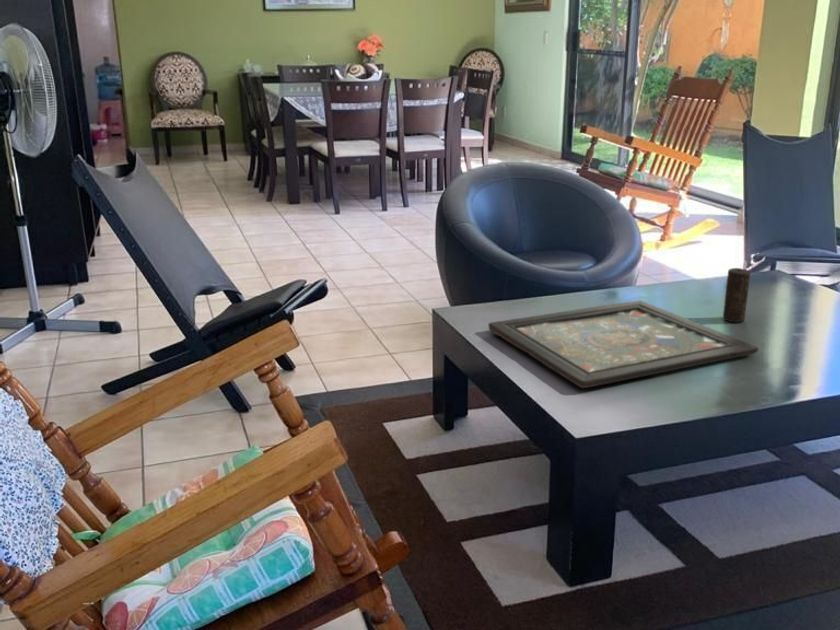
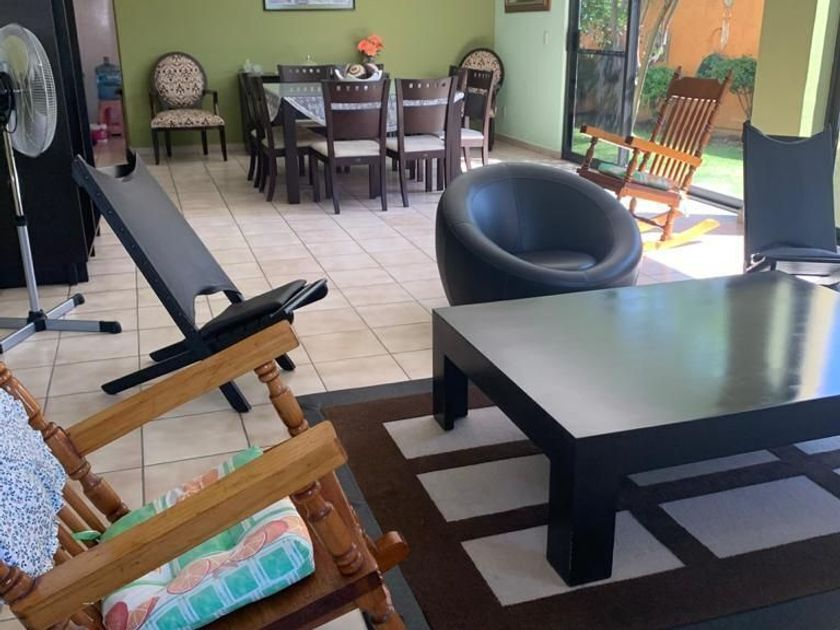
- board game [487,299,760,389]
- candle [722,267,751,323]
